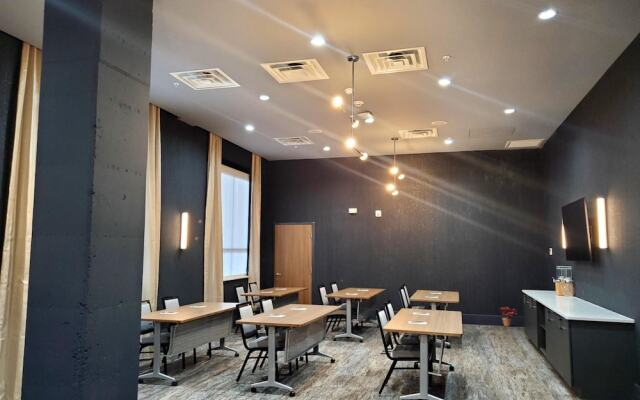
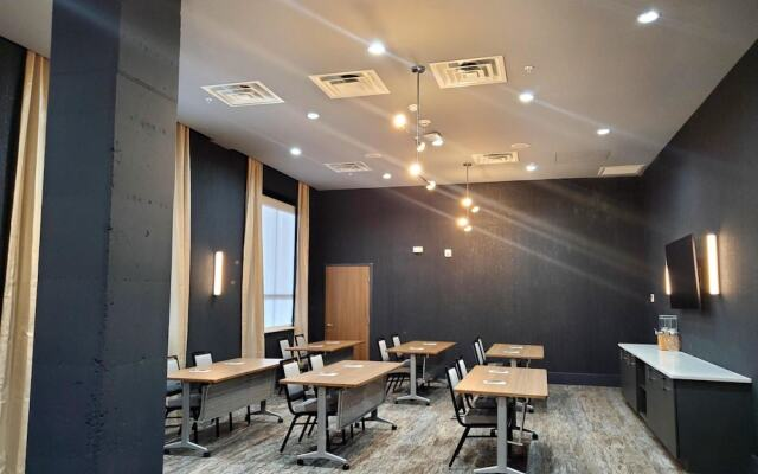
- potted plant [499,306,518,328]
